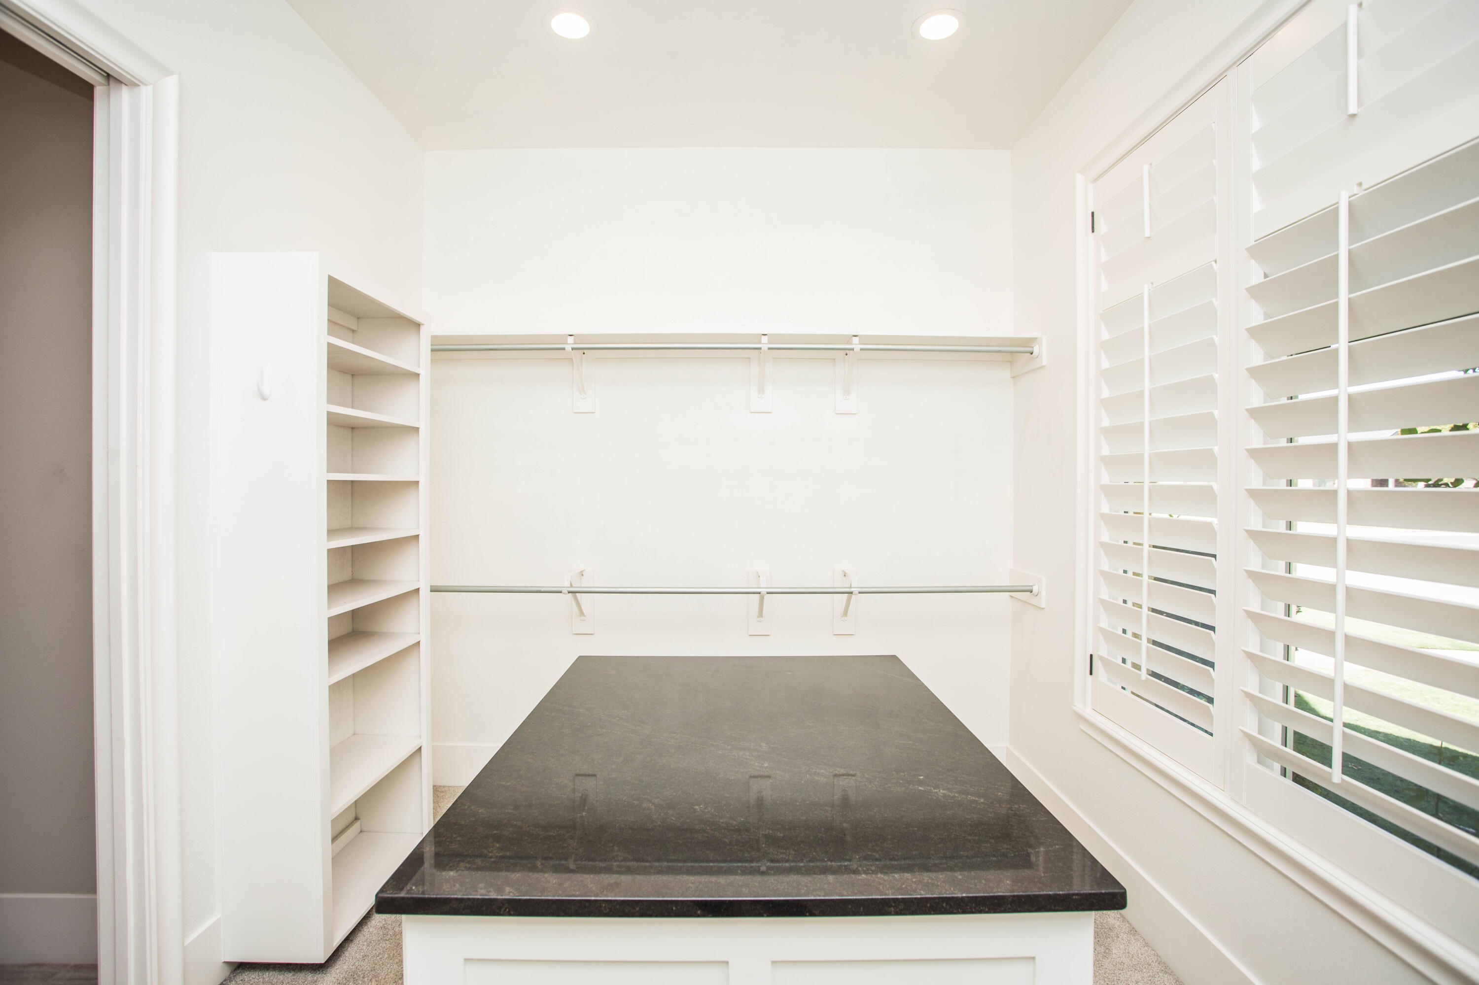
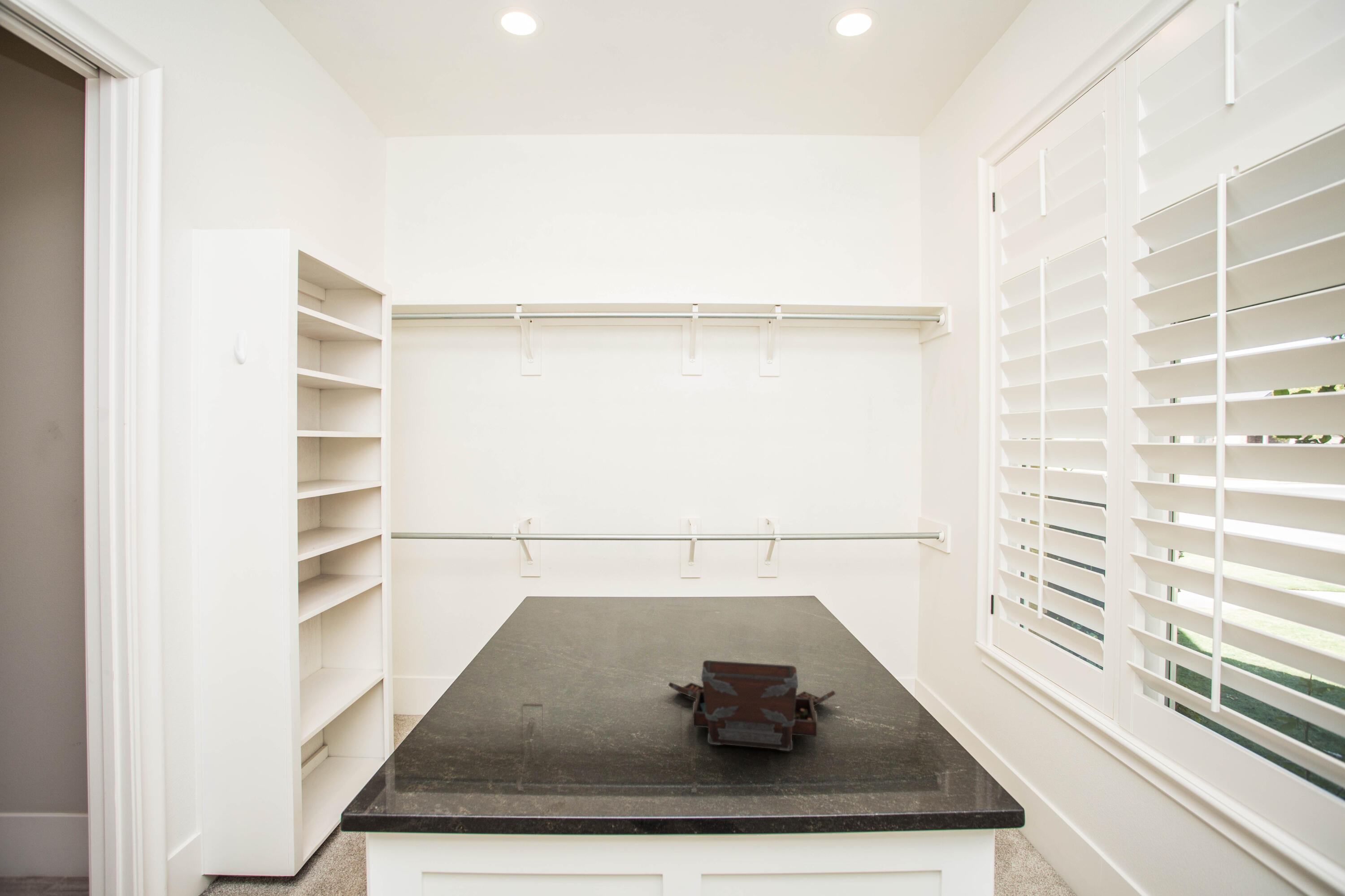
+ instrument case [668,660,836,751]
